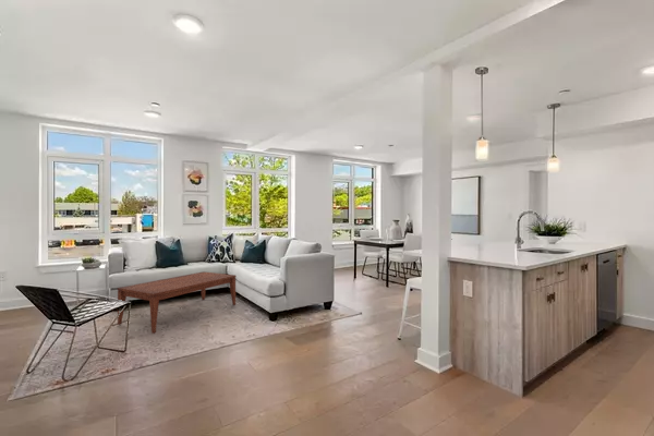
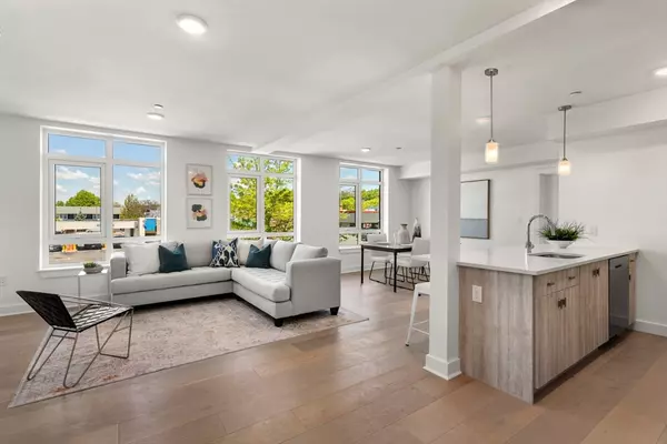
- coffee table [117,270,237,335]
